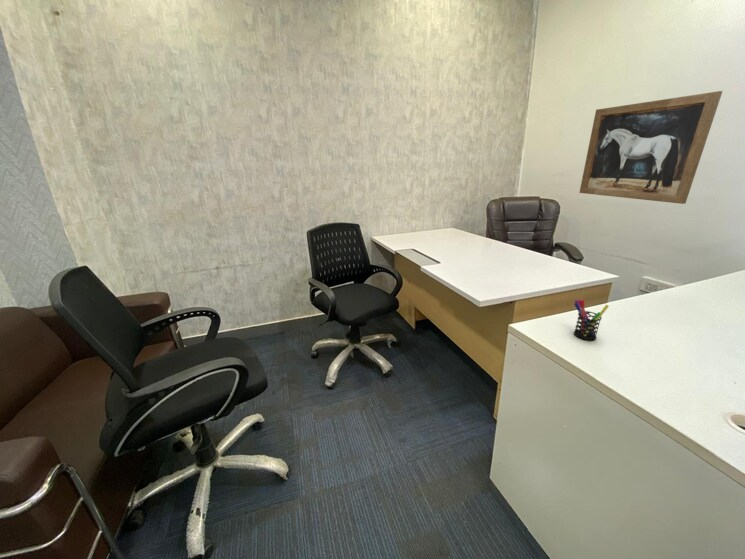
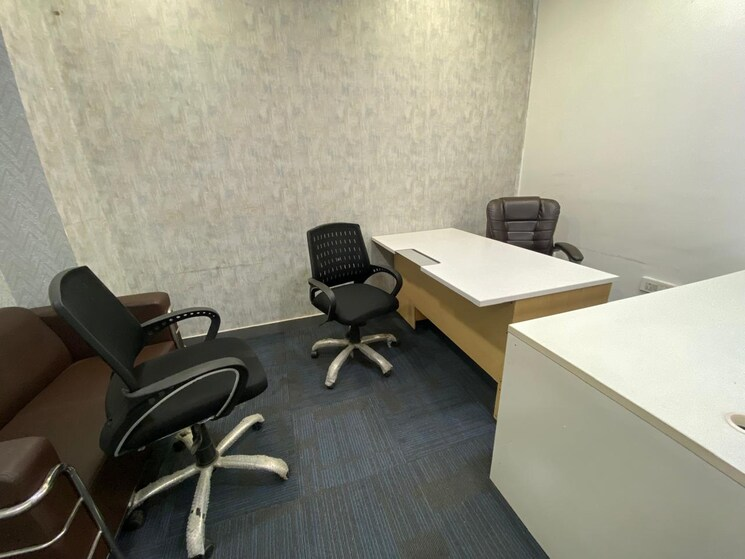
- pen holder [573,299,610,341]
- wall art [579,90,723,205]
